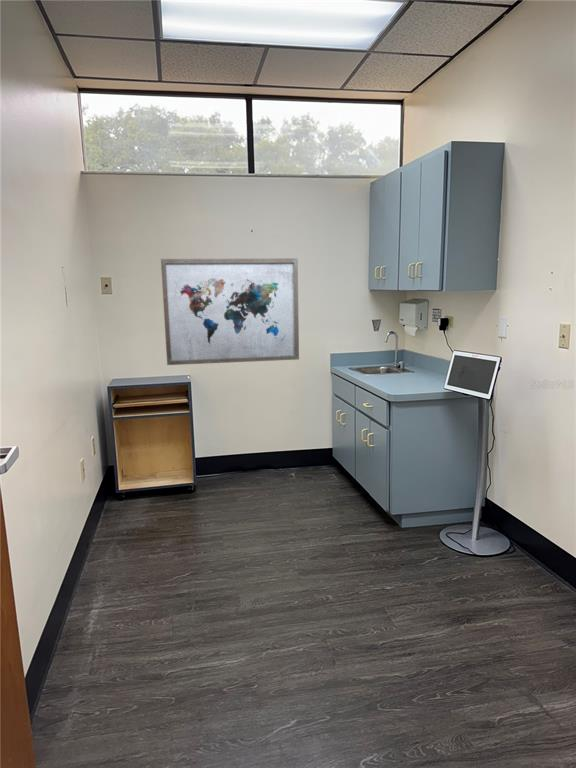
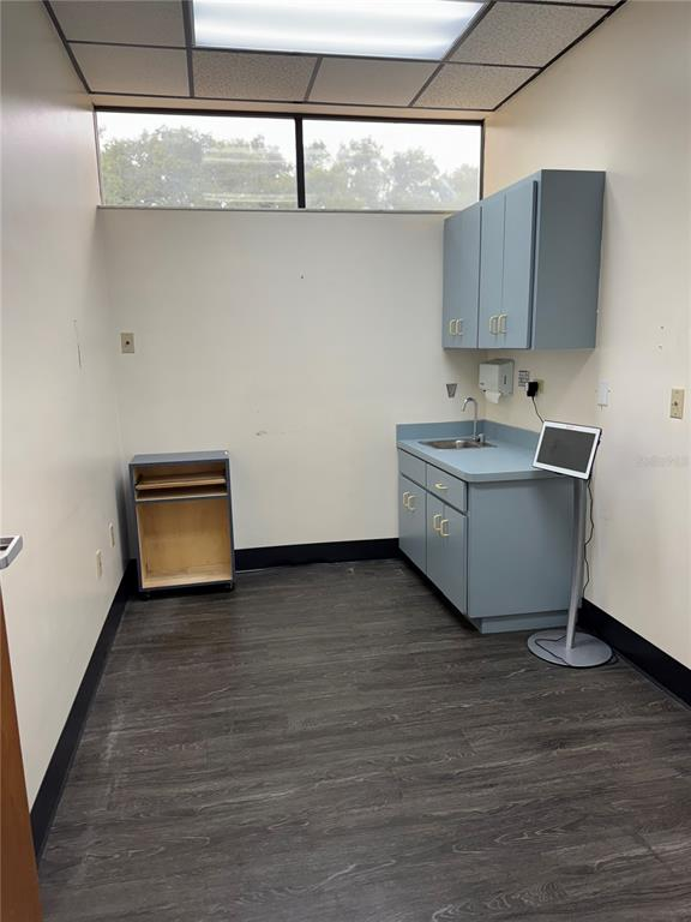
- wall art [160,257,300,366]
